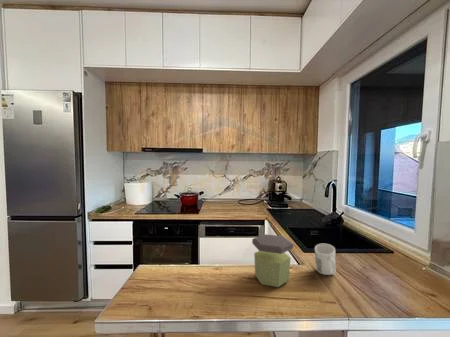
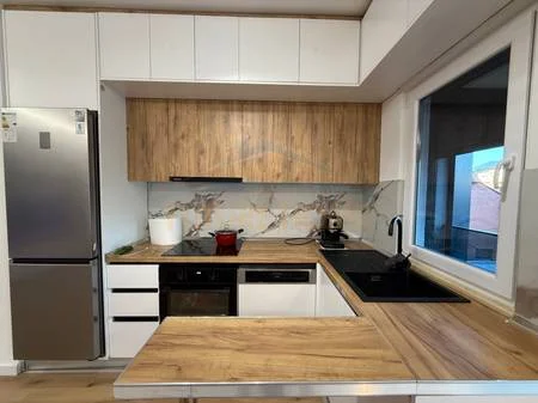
- mug [314,243,337,276]
- jar [251,233,294,288]
